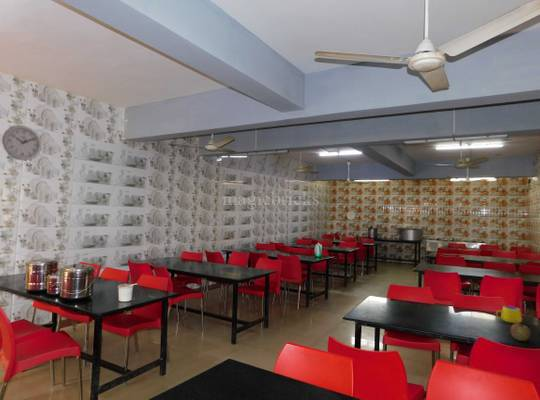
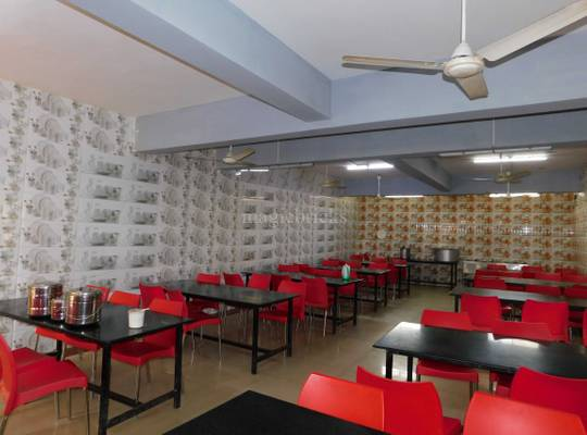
- apple [509,322,532,342]
- mug [495,305,523,324]
- wall clock [1,124,43,161]
